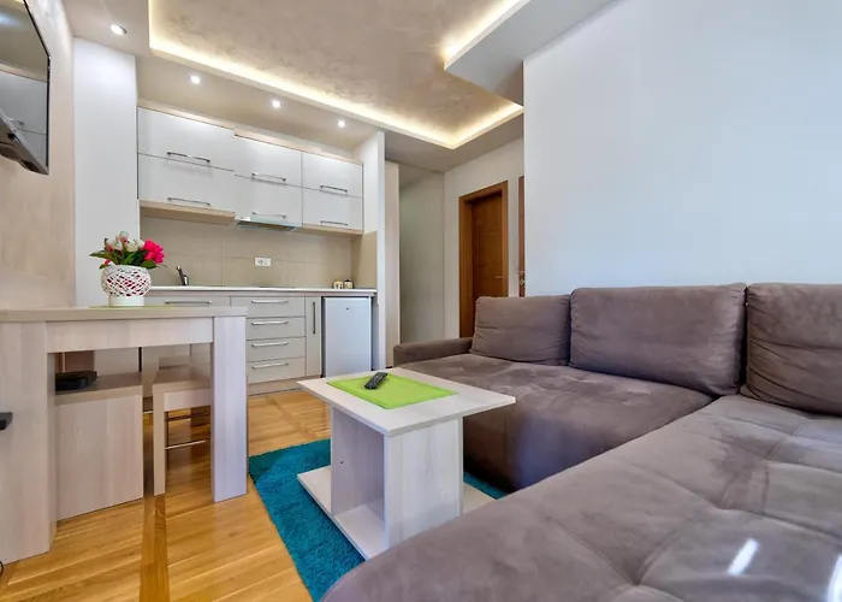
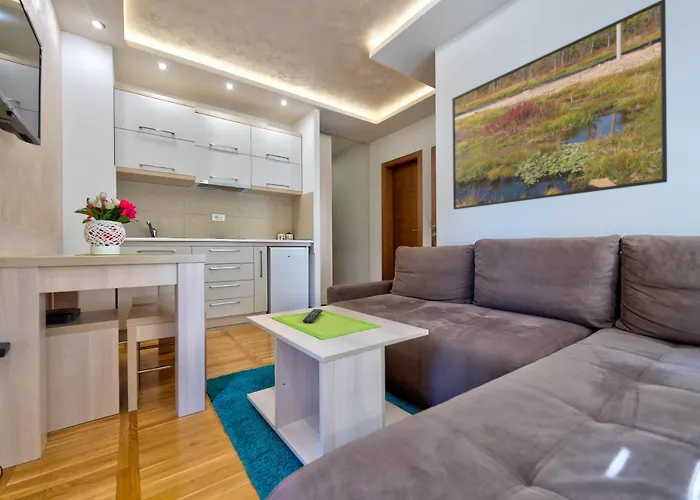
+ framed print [451,0,668,210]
